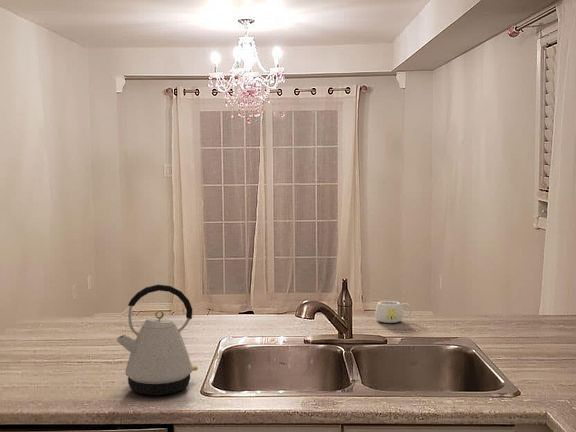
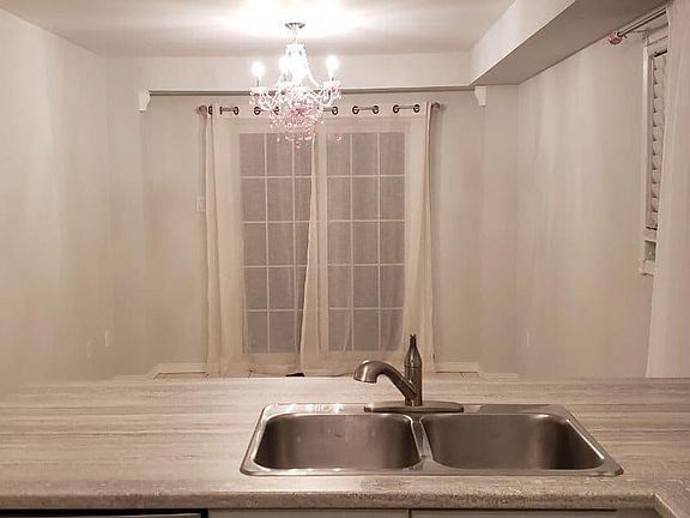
- mug [374,300,413,324]
- kettle [115,283,199,396]
